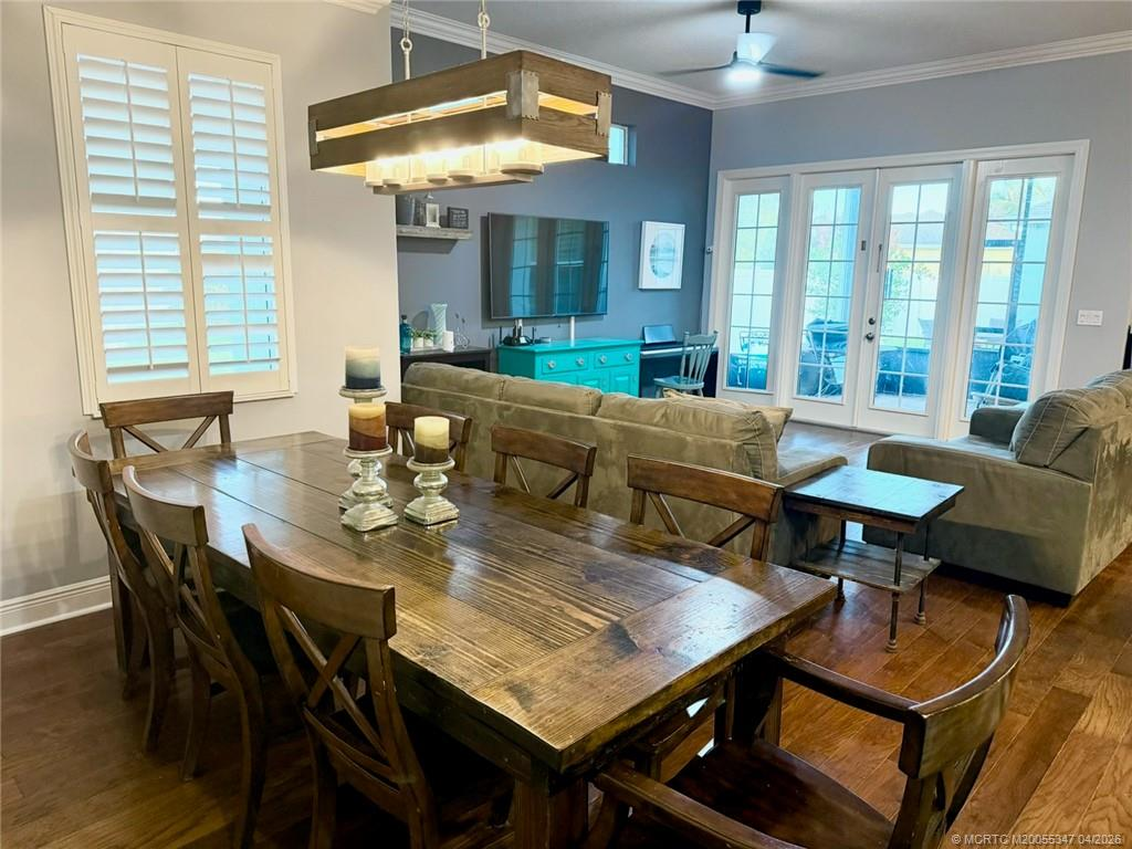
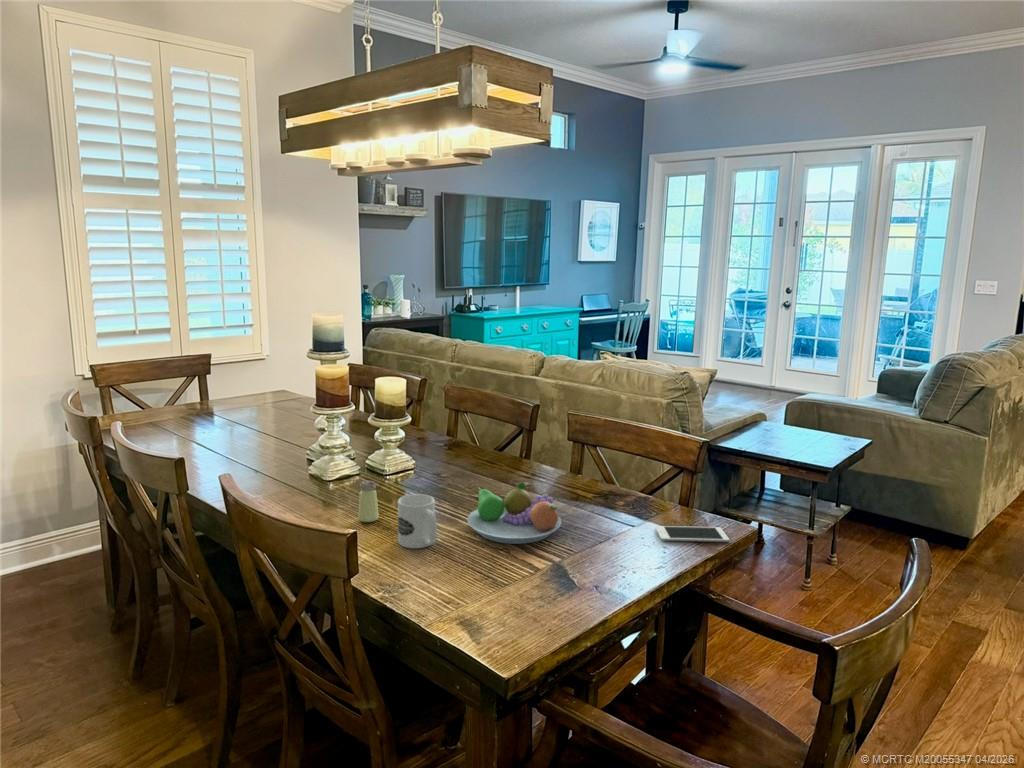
+ saltshaker [357,480,380,523]
+ fruit bowl [466,481,563,545]
+ mug [397,493,438,549]
+ cell phone [654,525,730,543]
